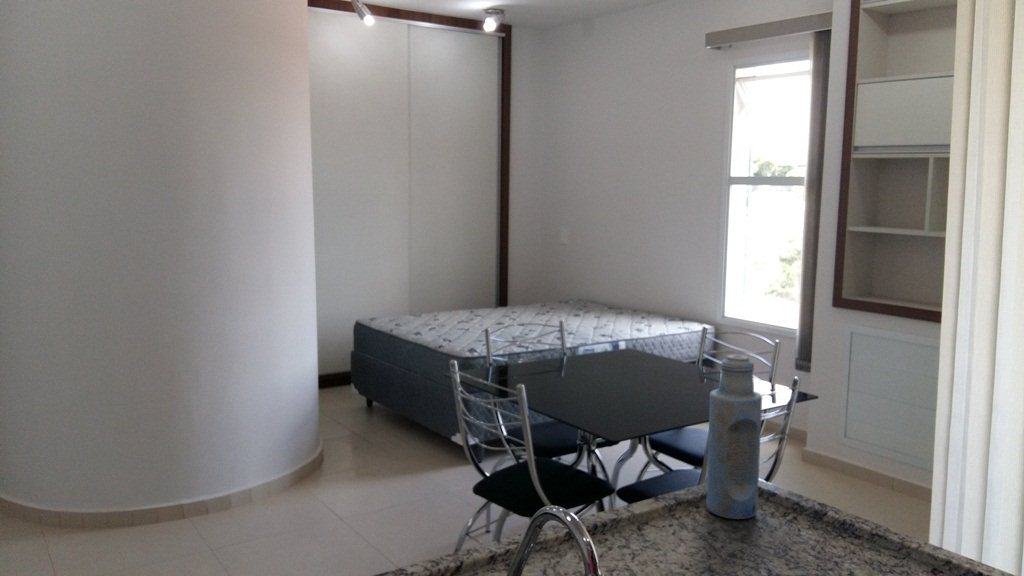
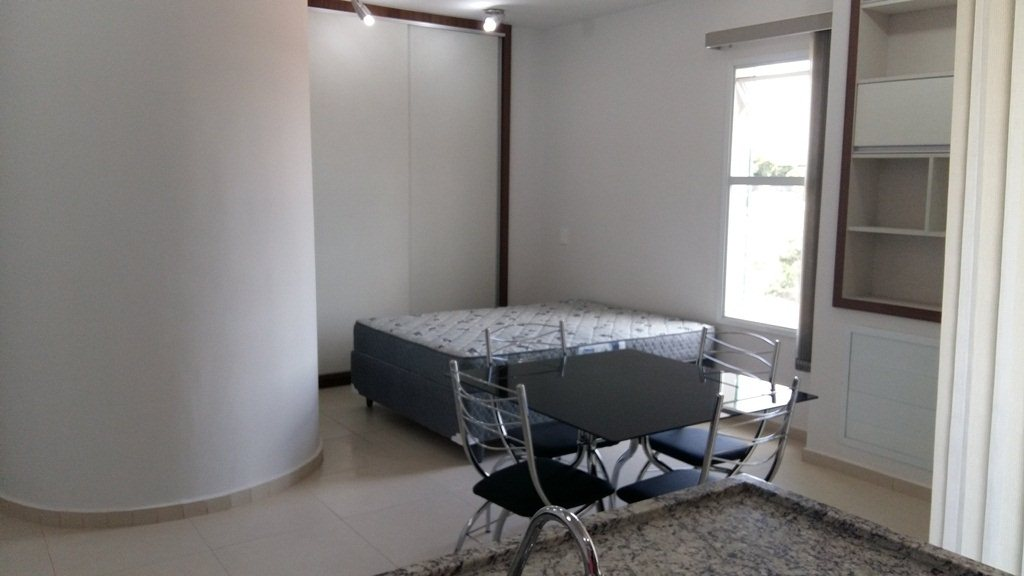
- bottle [705,354,763,520]
